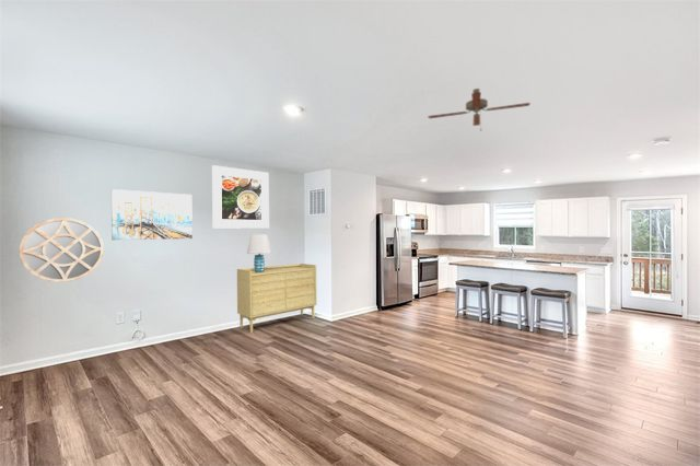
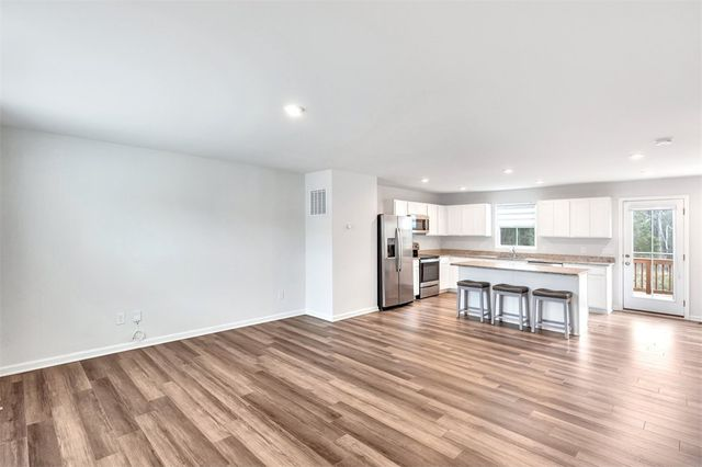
- ceiling fan [427,88,532,132]
- lamp [246,233,272,272]
- sideboard [236,263,317,334]
- home mirror [19,217,105,283]
- wall art [110,188,194,241]
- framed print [211,164,270,230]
